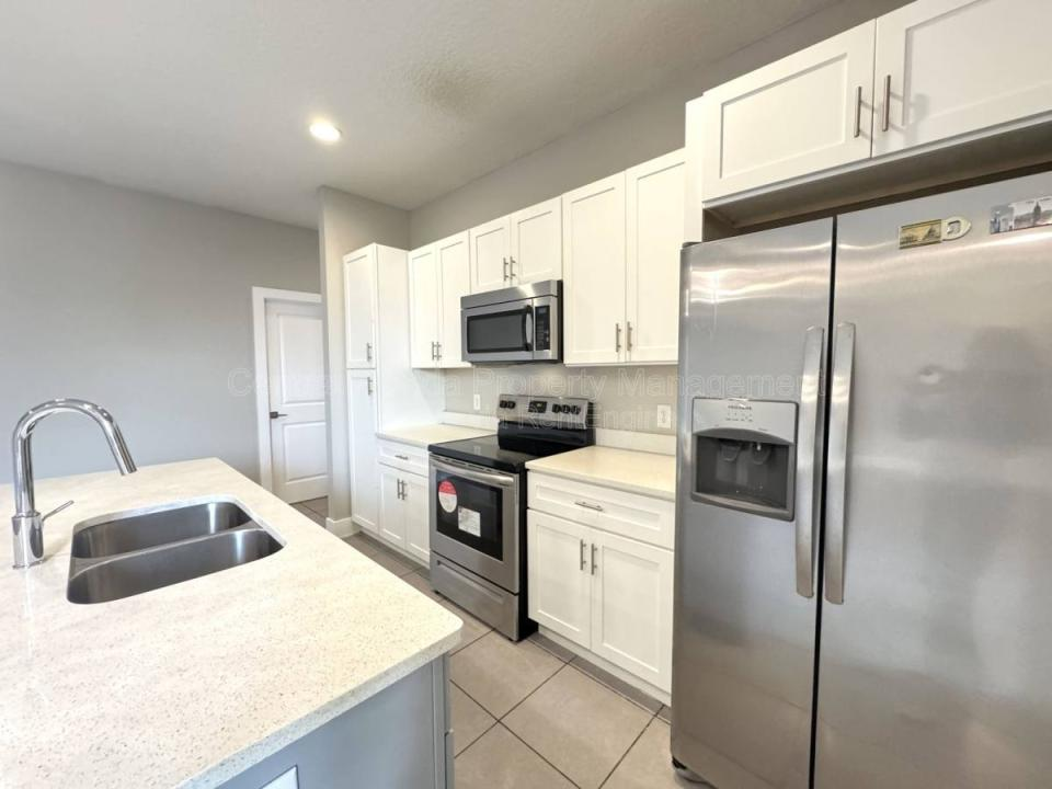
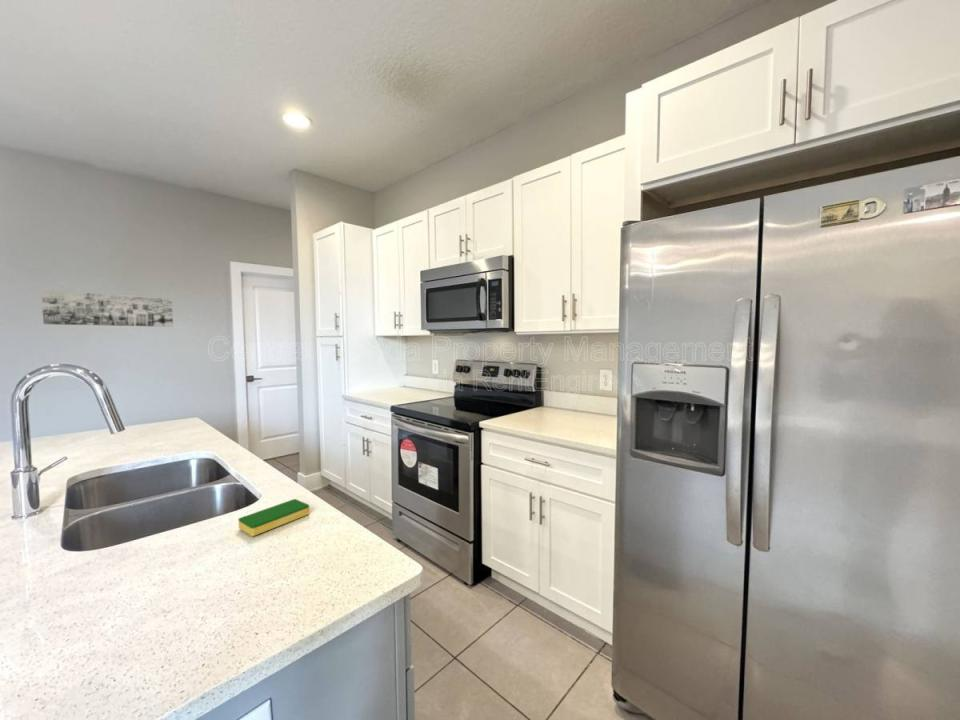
+ dish sponge [237,498,310,537]
+ wall art [40,289,174,328]
